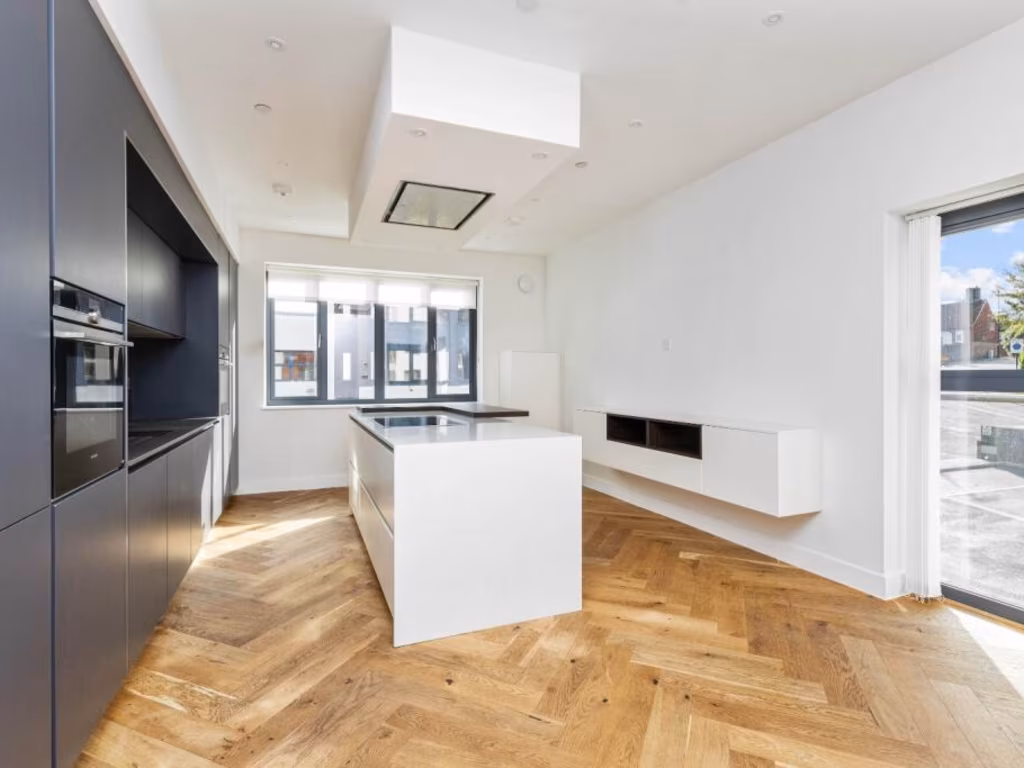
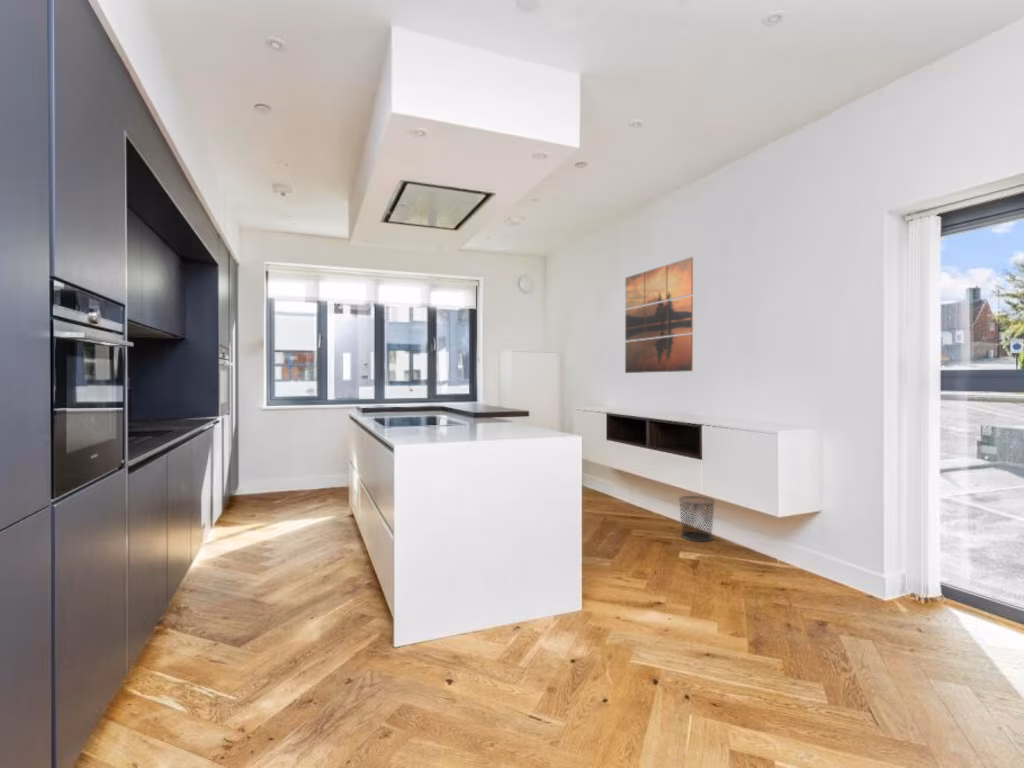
+ waste bin [677,495,716,542]
+ wall art [624,256,694,374]
